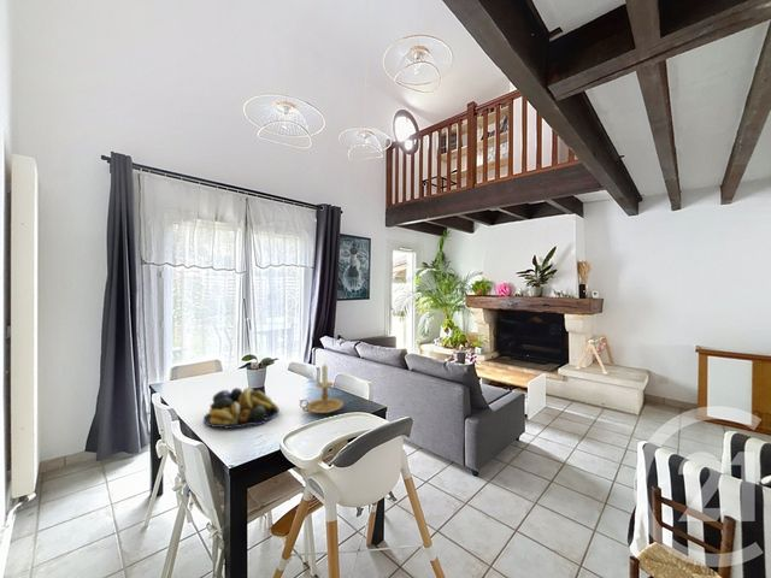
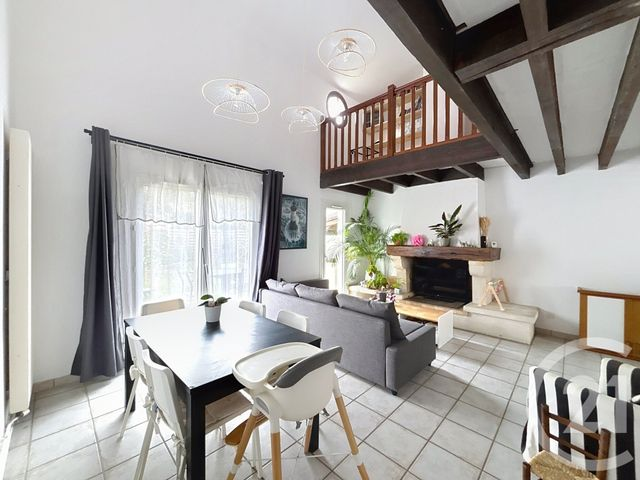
- fruit bowl [202,387,281,430]
- candle holder [298,362,345,414]
